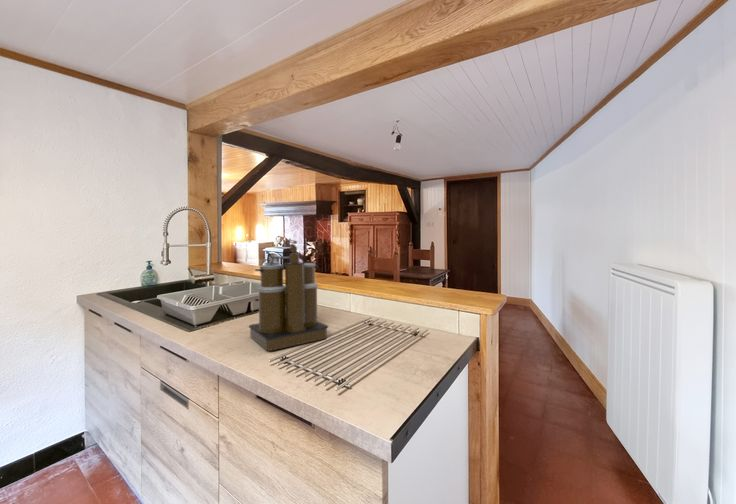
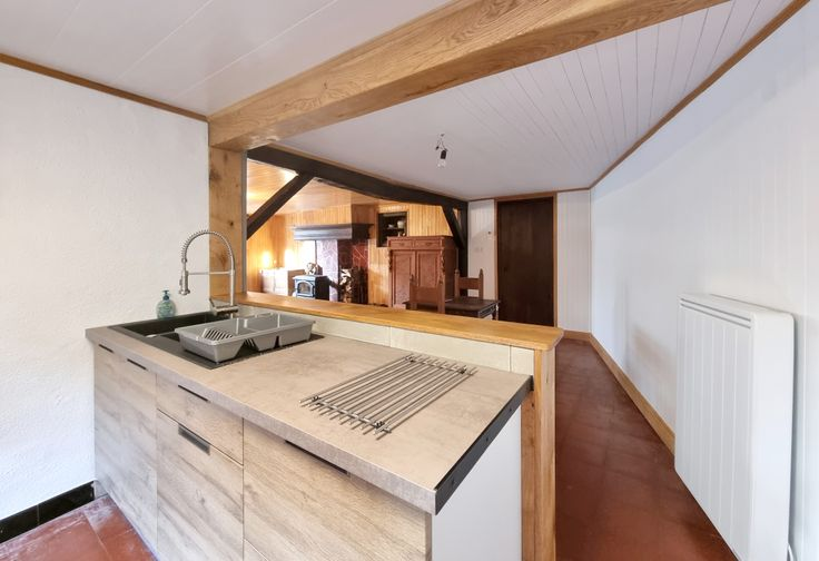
- coffee maker [248,237,329,352]
